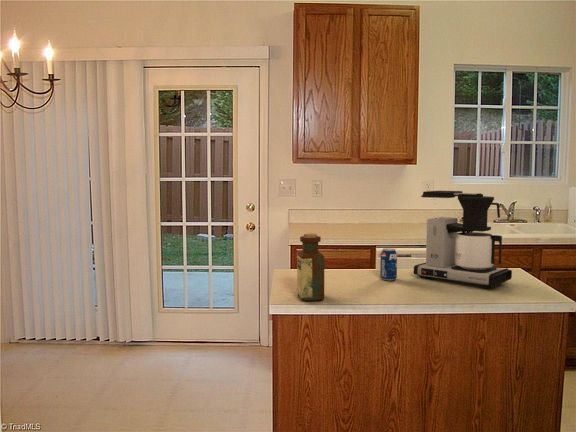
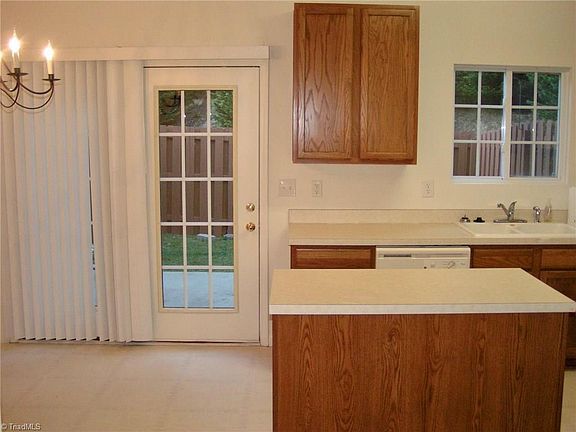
- beverage can [379,247,398,282]
- coffee maker [413,190,513,289]
- bottle [296,233,325,302]
